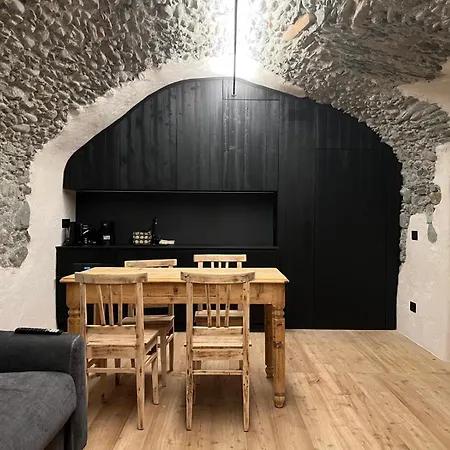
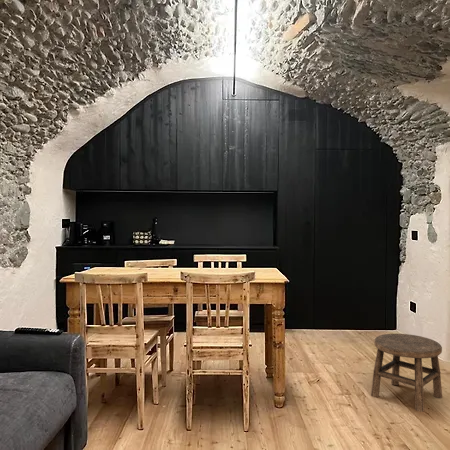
+ stool [370,333,443,413]
